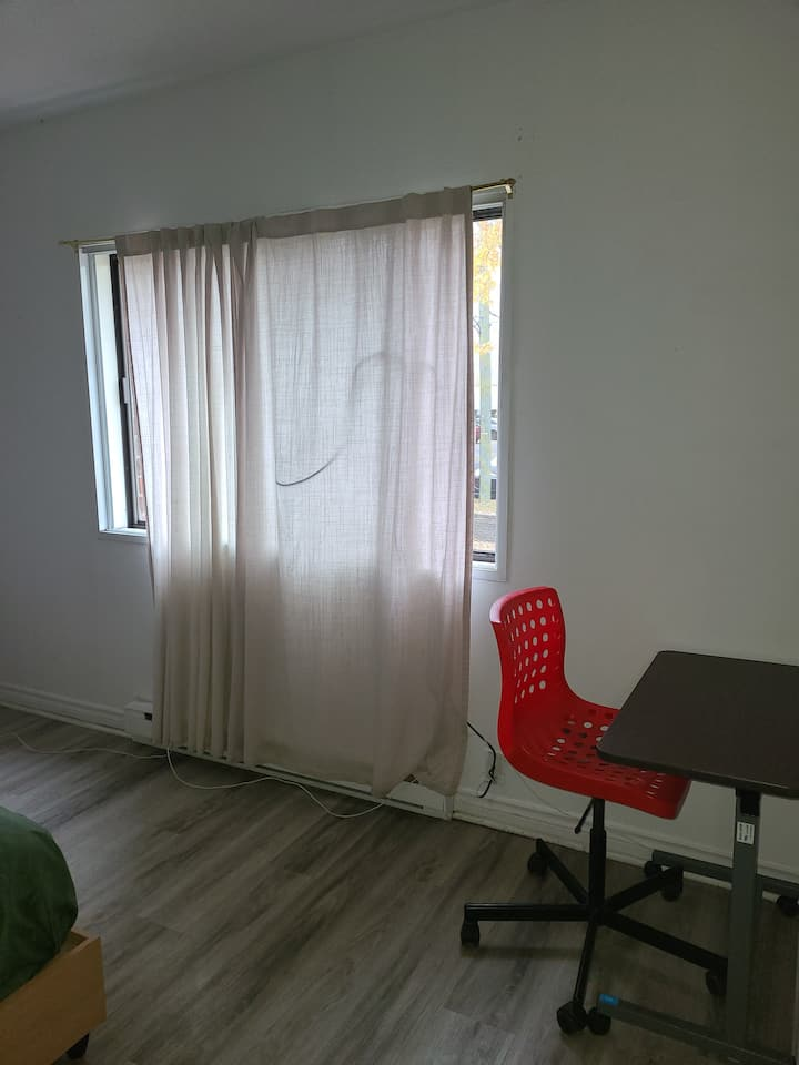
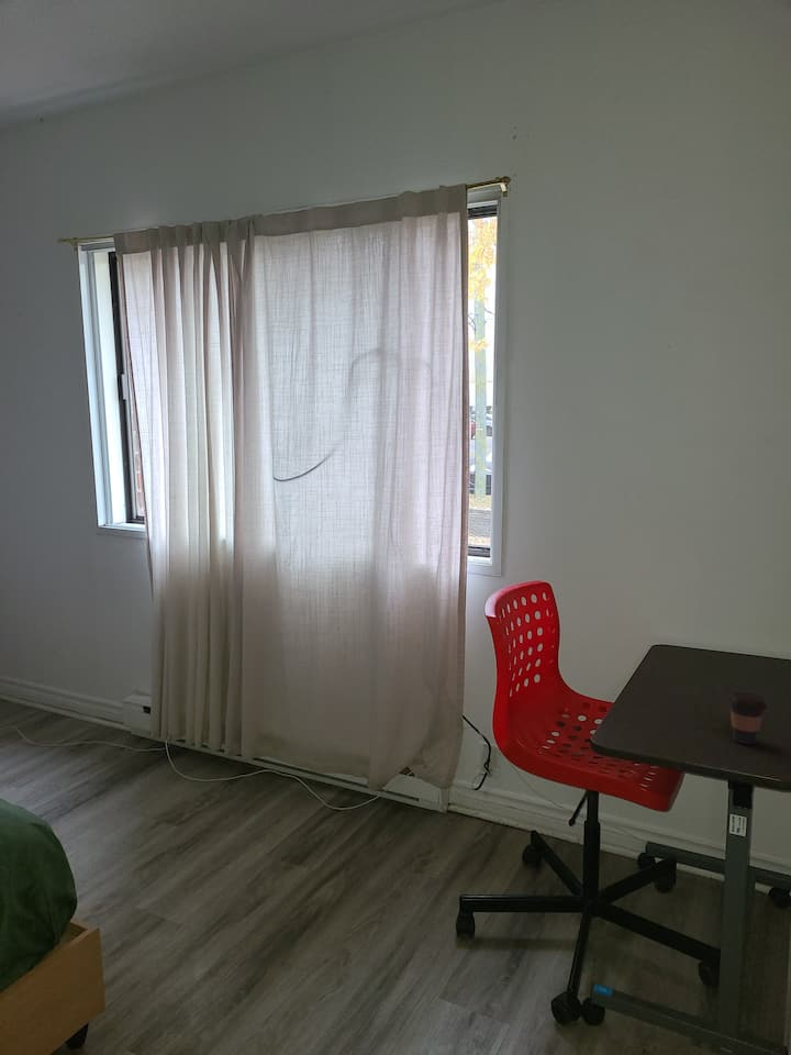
+ coffee cup [726,691,768,746]
